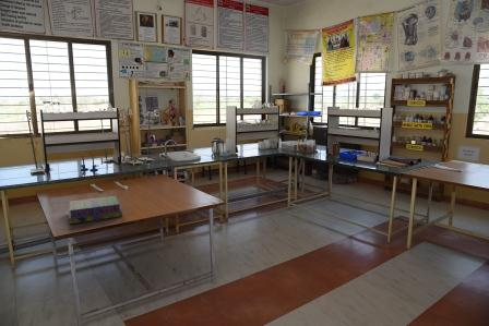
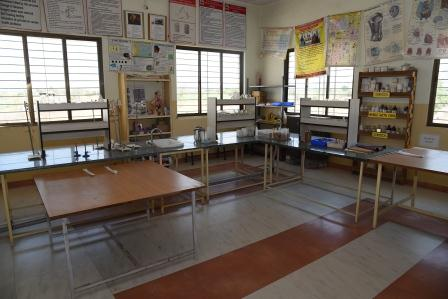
- stack of books [68,195,123,225]
